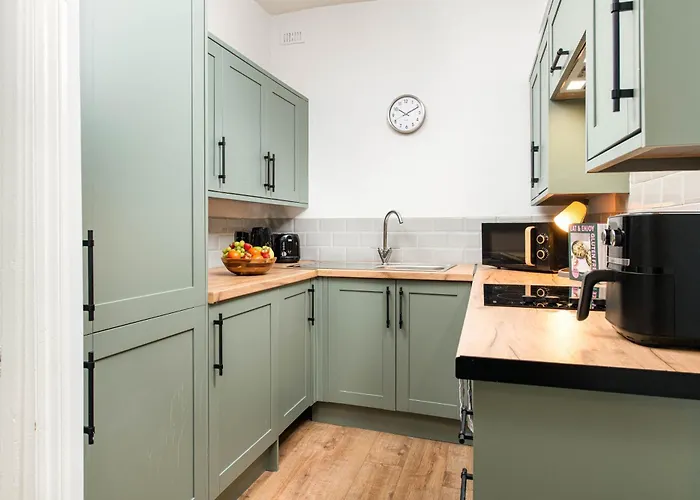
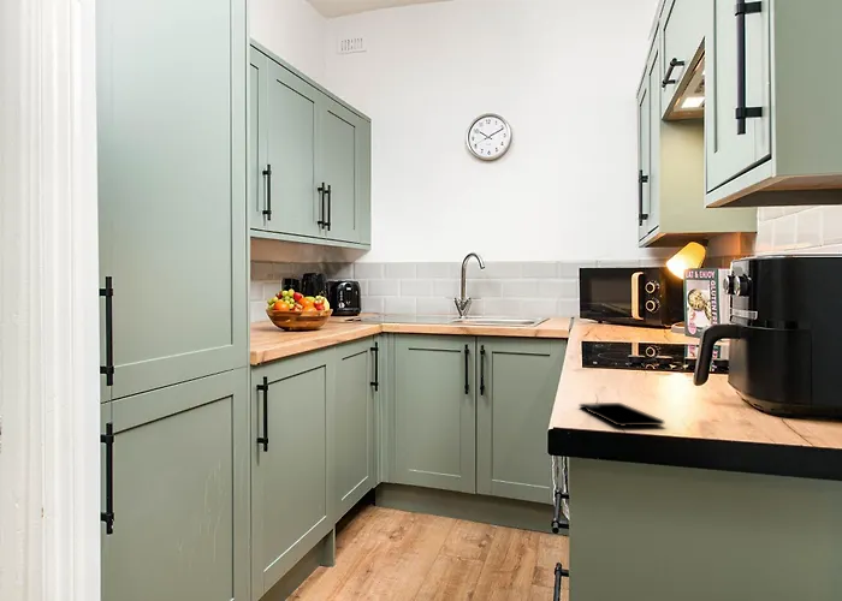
+ smartphone [579,401,665,428]
